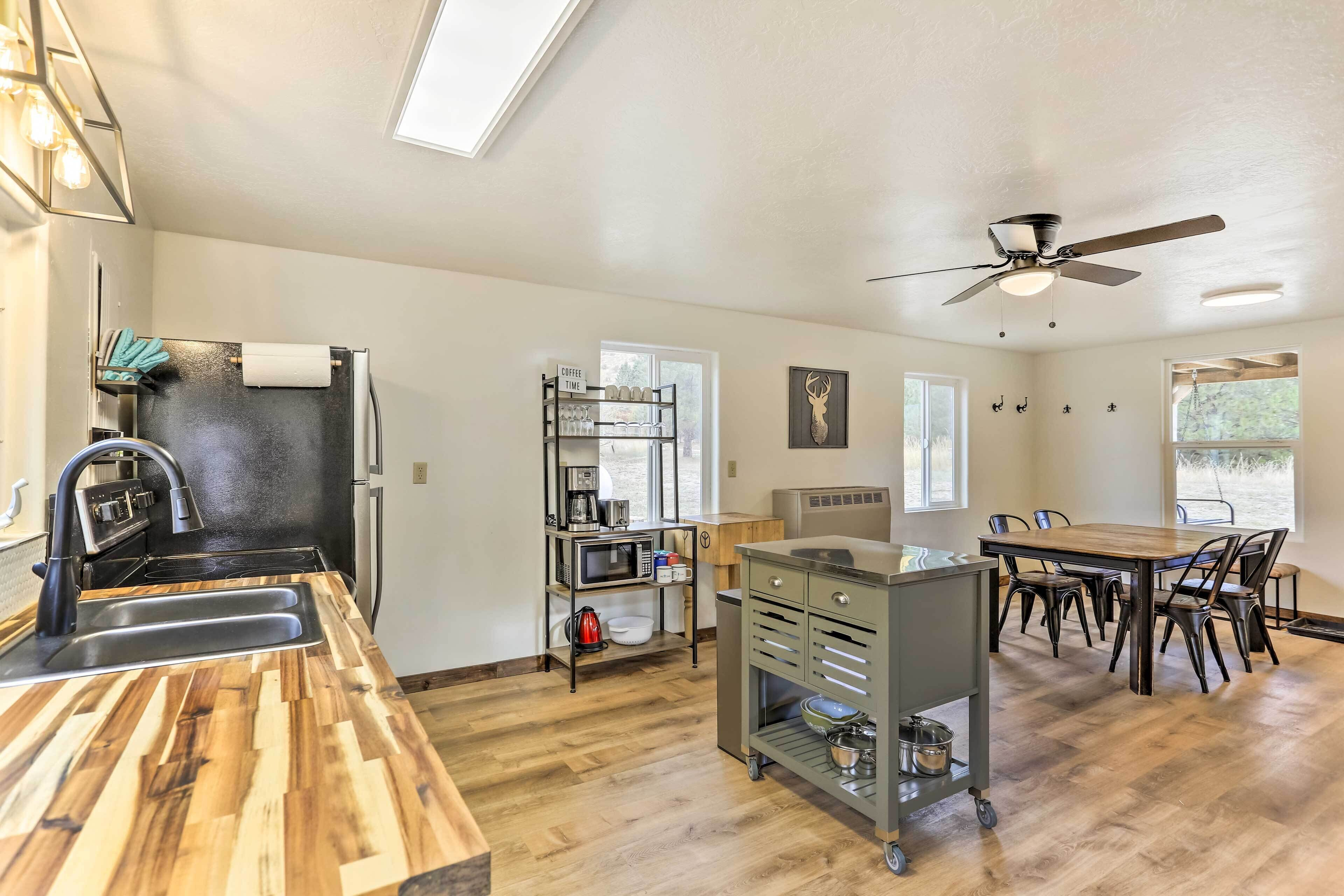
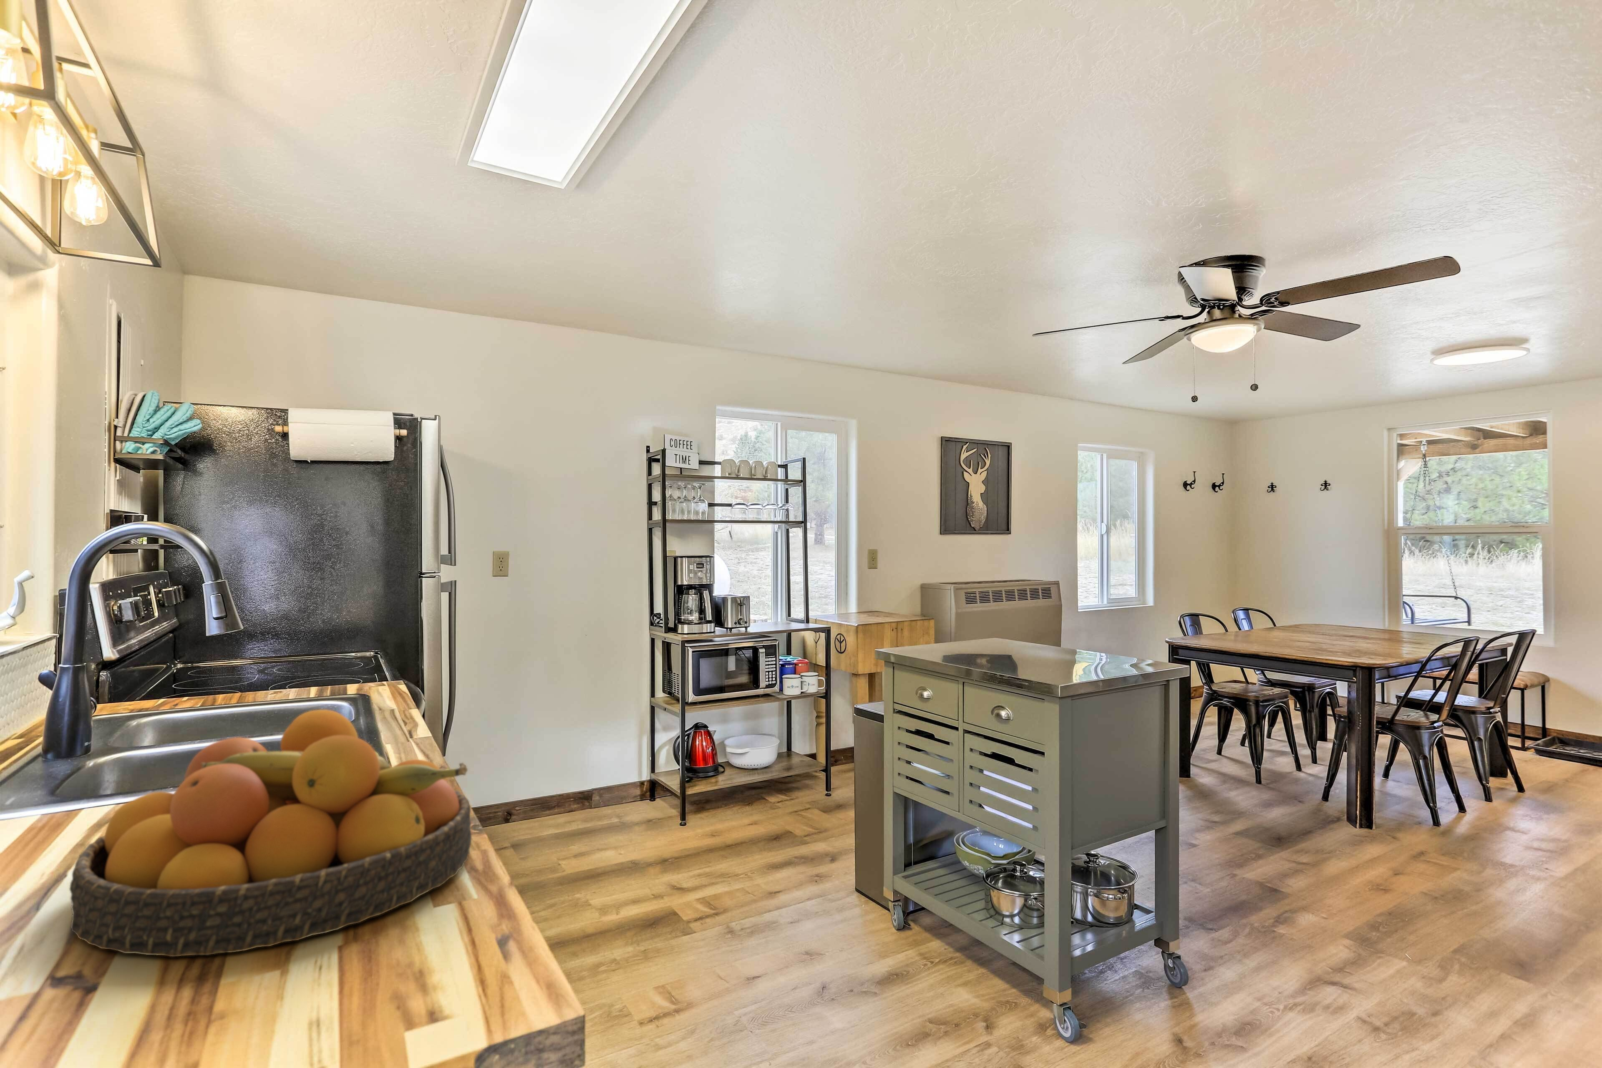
+ fruit bowl [69,709,472,957]
